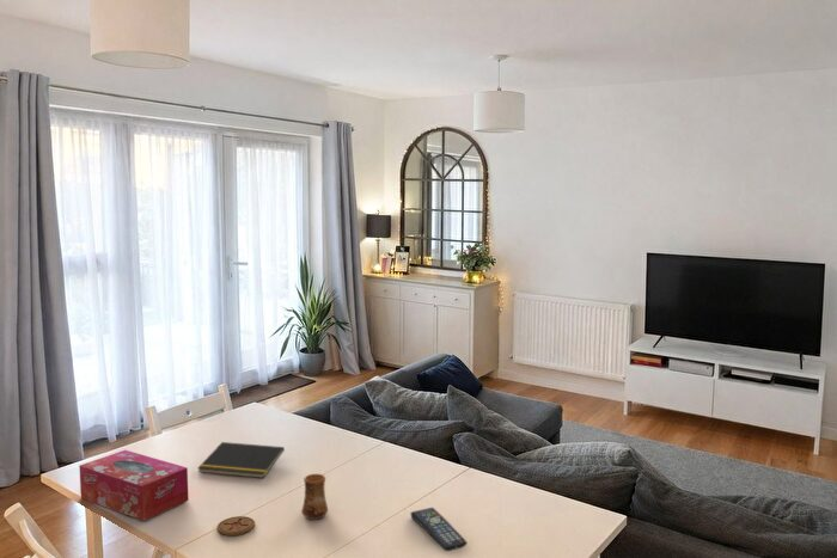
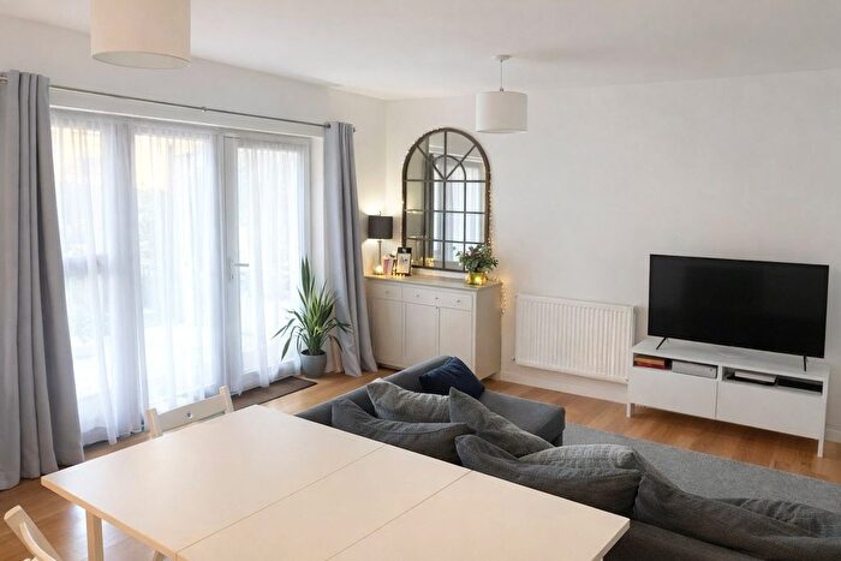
- remote control [410,507,469,552]
- coaster [216,515,256,536]
- tissue box [78,449,190,522]
- notepad [197,441,286,479]
- cup [300,473,329,521]
